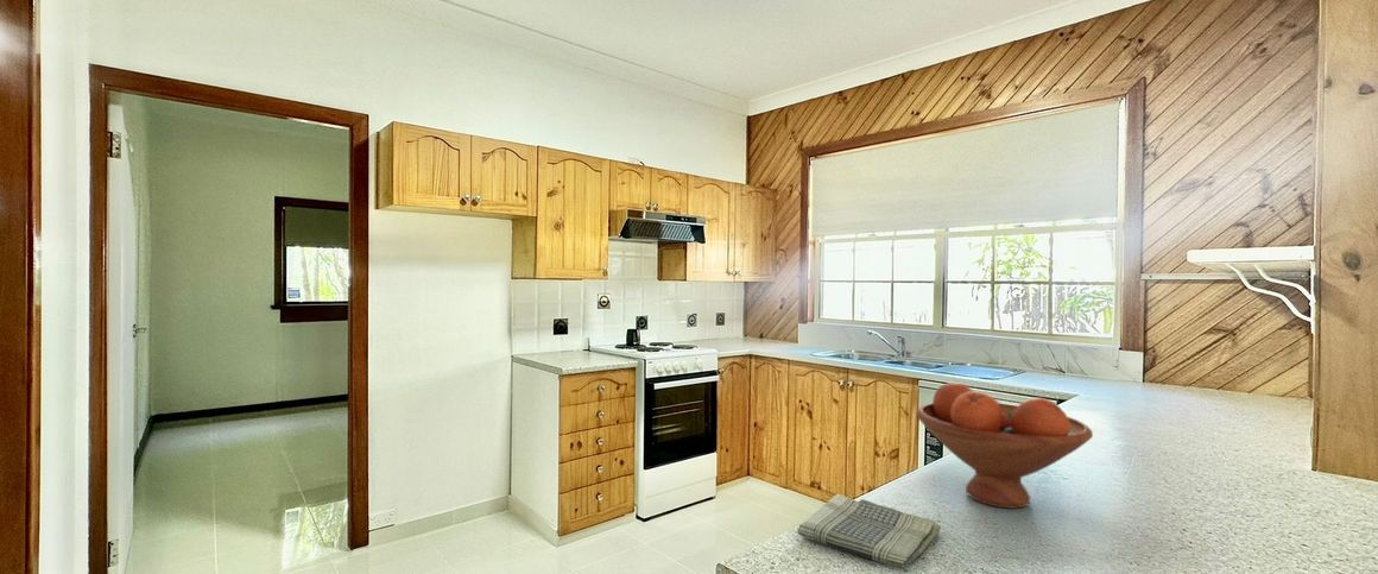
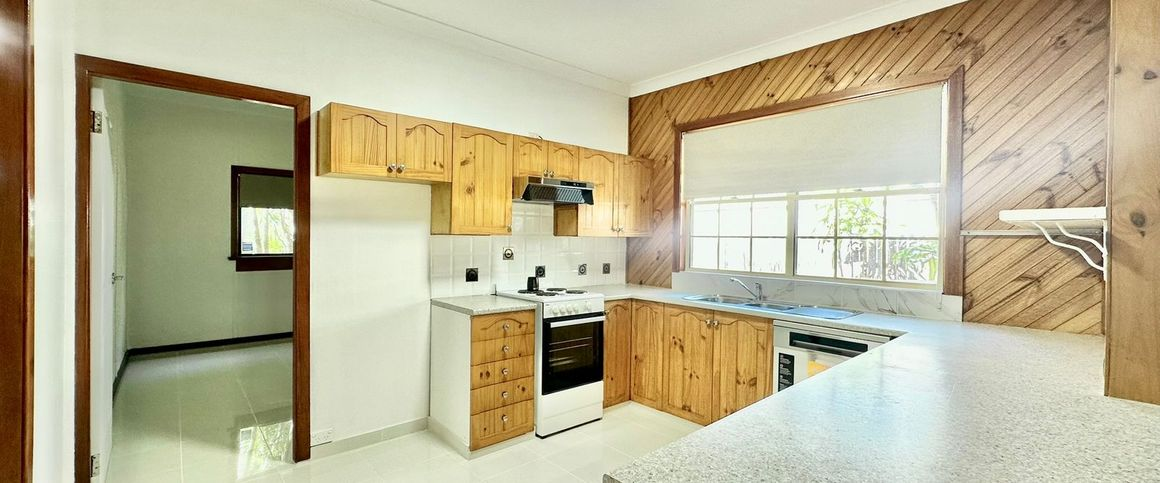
- fruit bowl [915,381,1094,510]
- dish towel [796,493,942,570]
